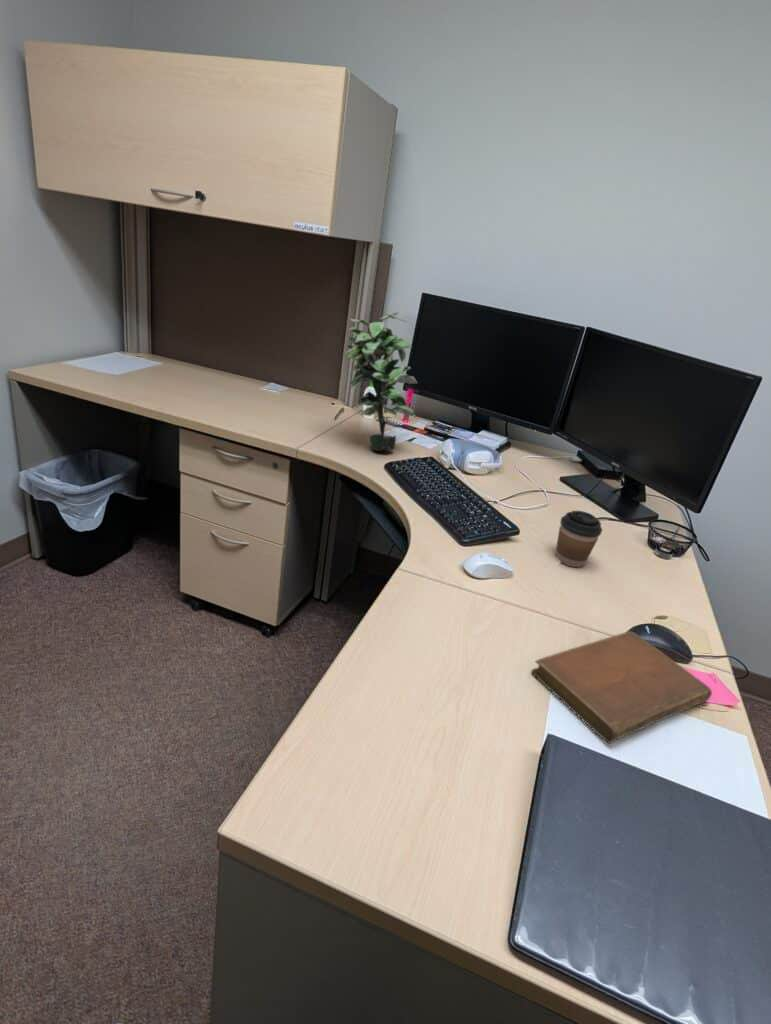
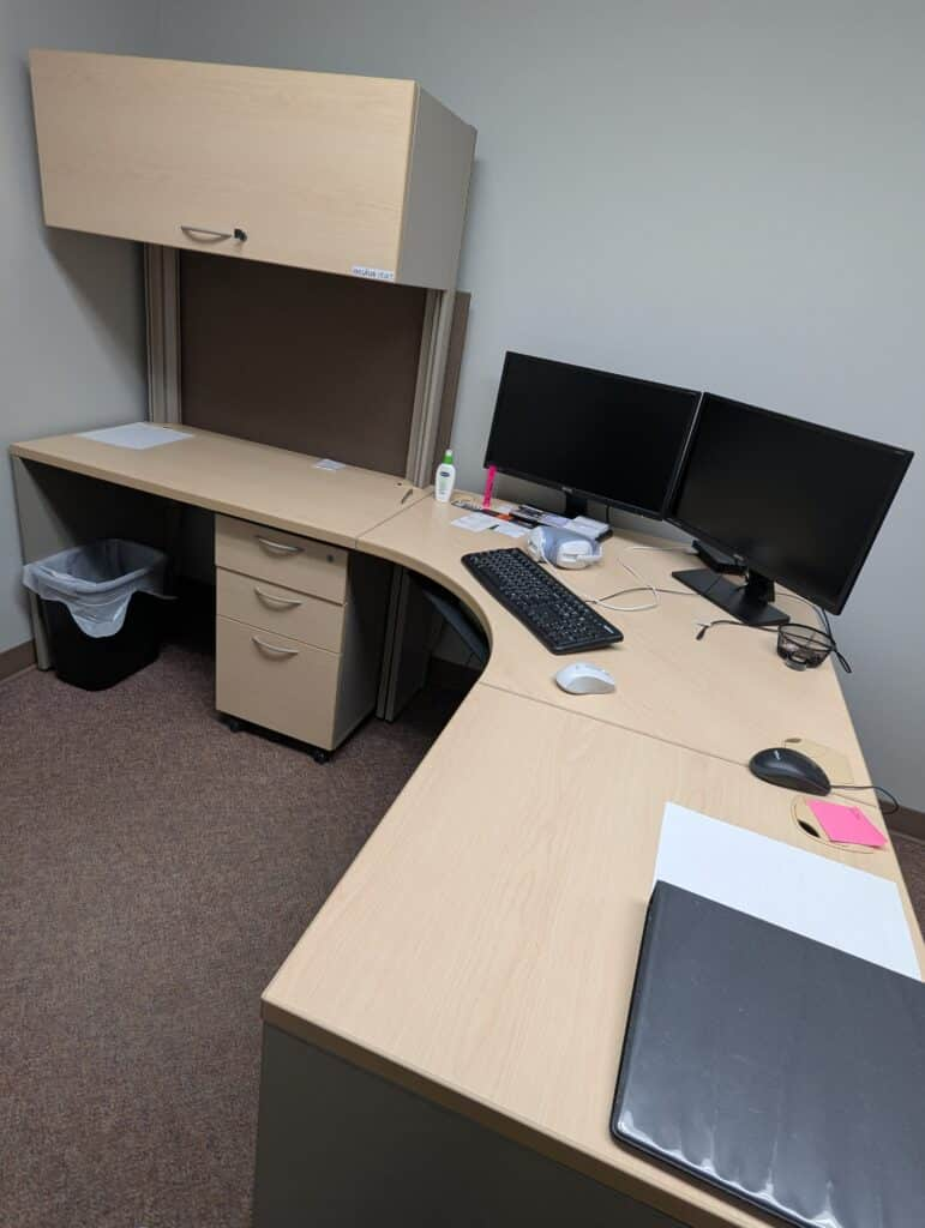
- notebook [531,630,713,744]
- coffee cup [554,510,603,568]
- potted plant [344,312,418,452]
